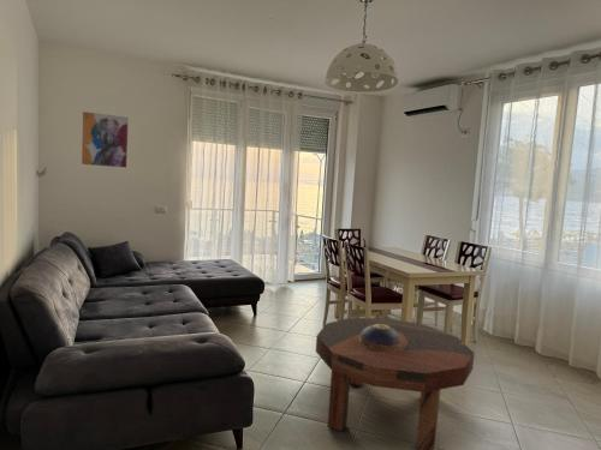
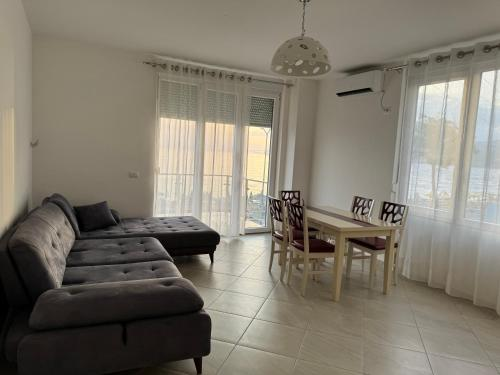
- coffee table [315,317,476,450]
- decorative bowl [359,324,401,350]
- wall art [79,109,130,170]
